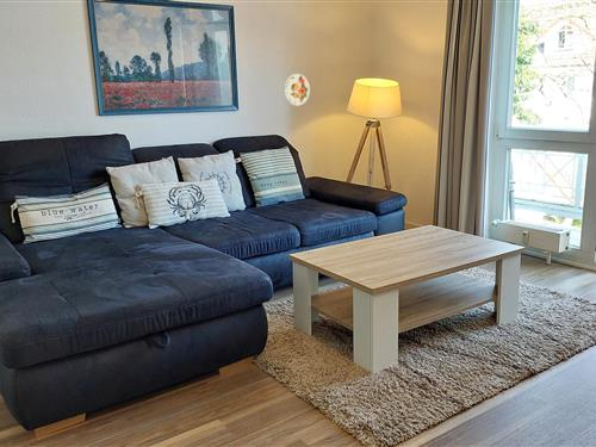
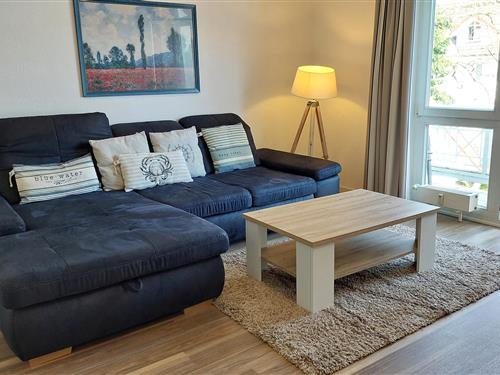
- decorative plate [284,73,311,106]
